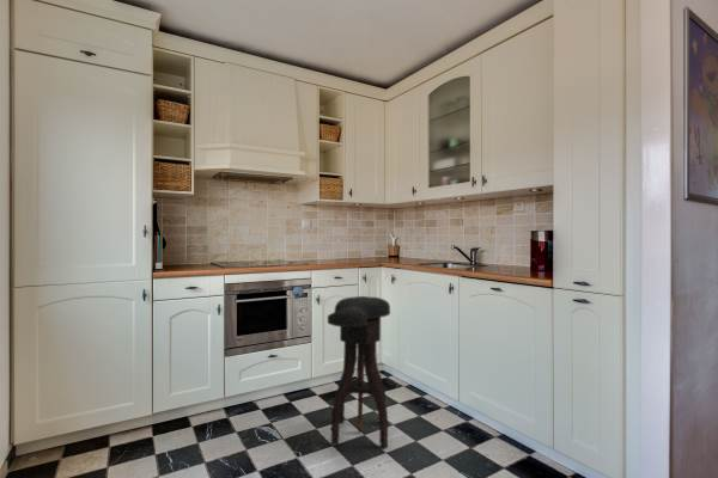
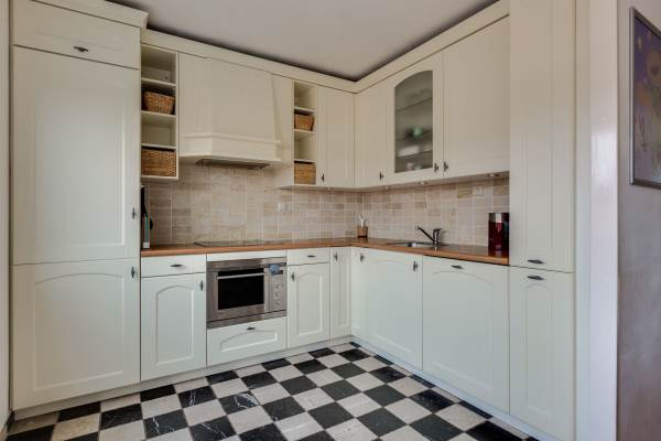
- stool [327,295,391,449]
